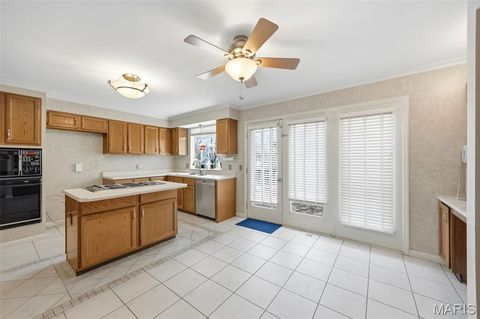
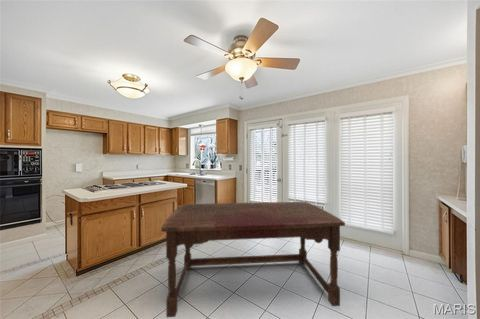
+ dining table [160,201,346,318]
